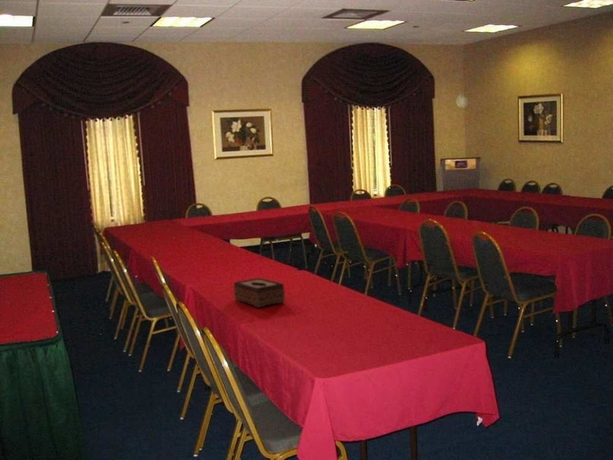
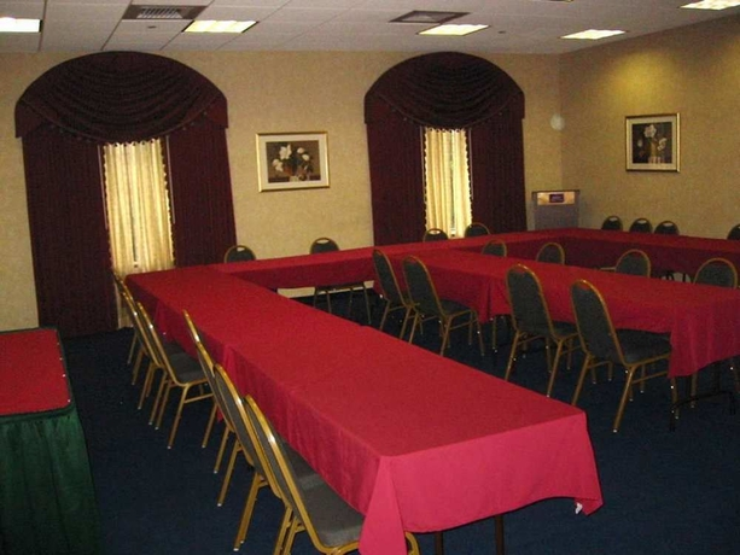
- tissue box [233,277,286,308]
